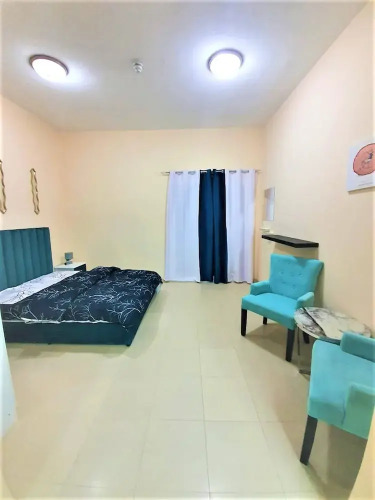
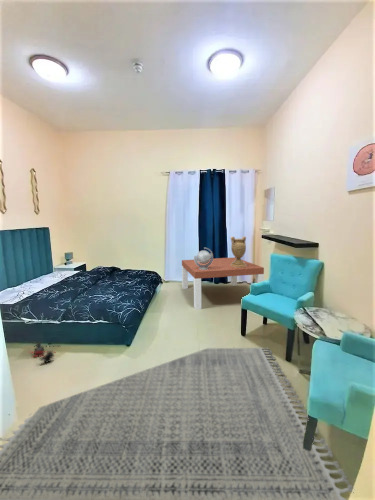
+ coffee table [181,256,265,310]
+ decorative globe [193,247,214,270]
+ decorative urn [230,235,247,268]
+ rug [0,347,354,500]
+ shoe [27,341,62,364]
